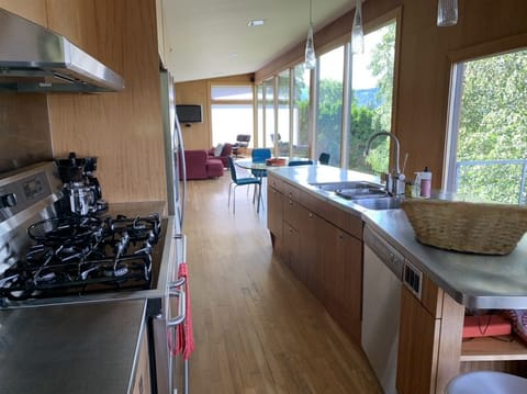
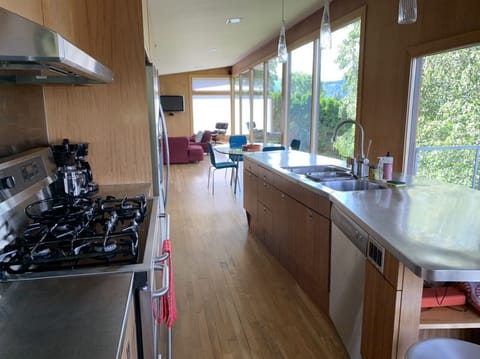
- fruit basket [397,196,527,256]
